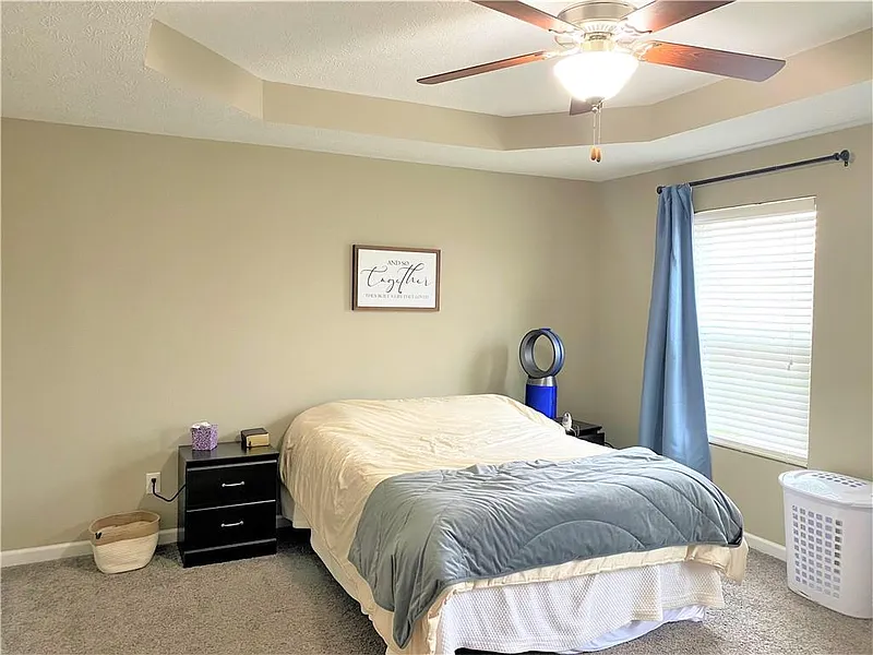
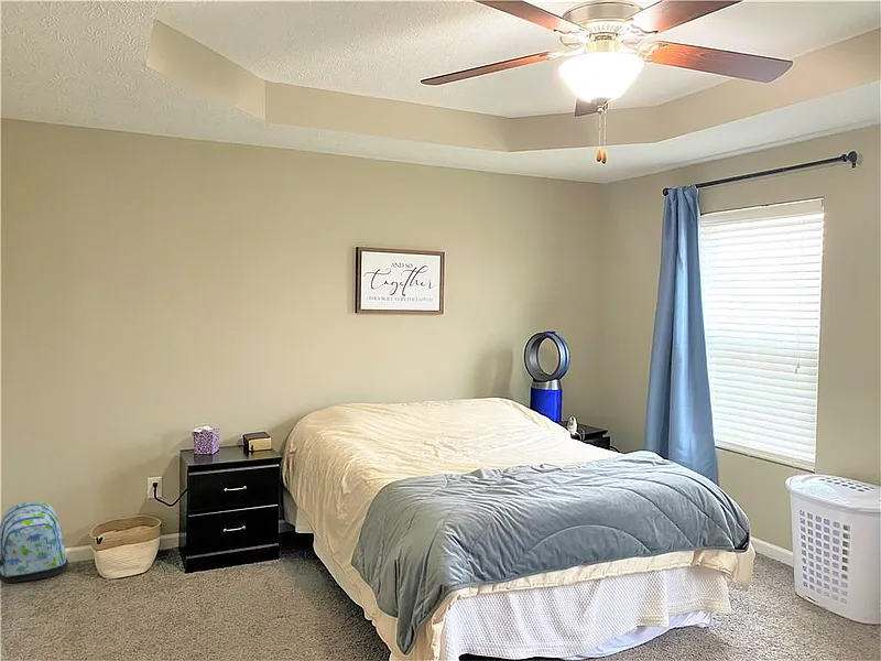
+ backpack [0,500,69,584]
